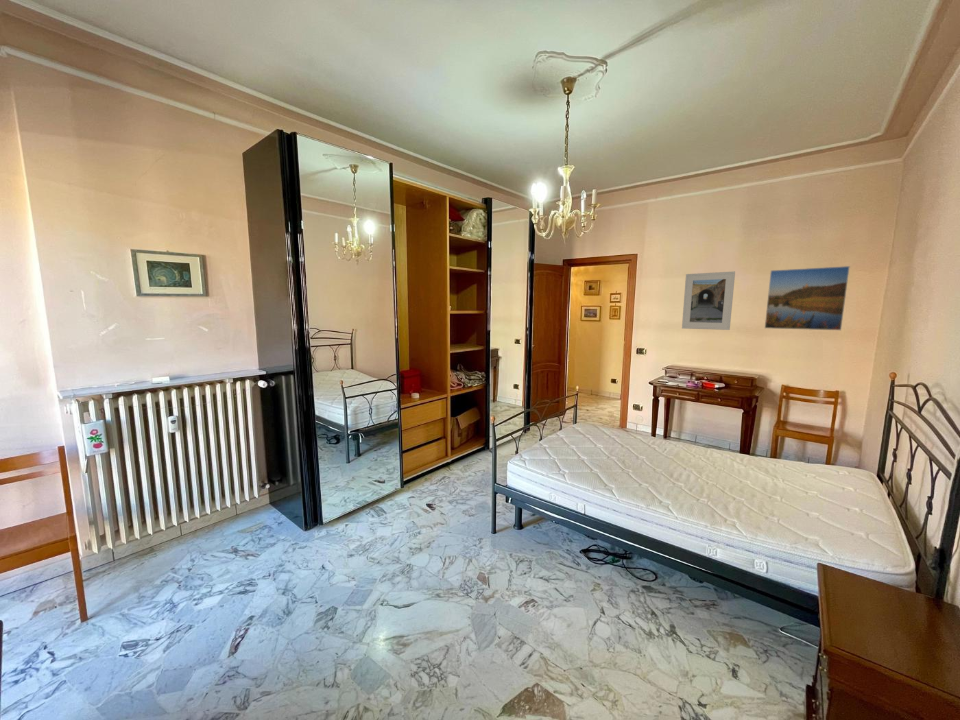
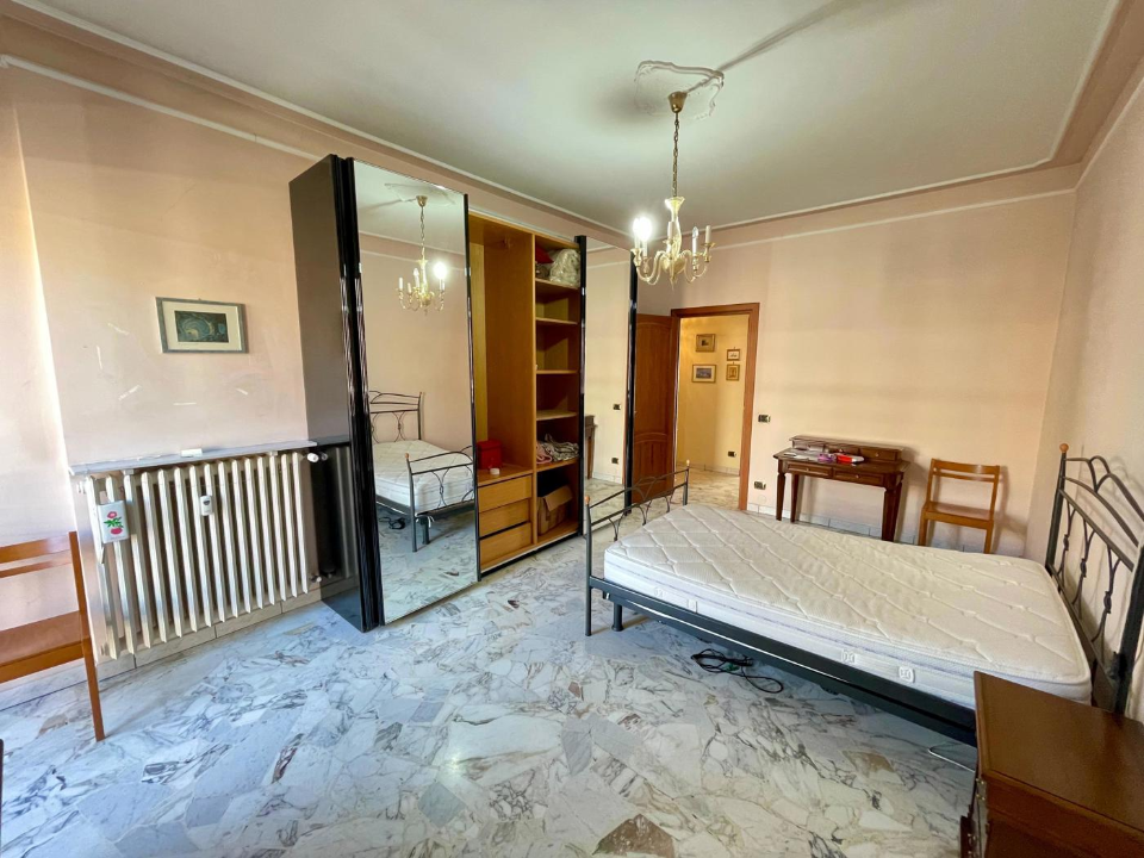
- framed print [764,265,851,331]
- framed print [681,270,736,331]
